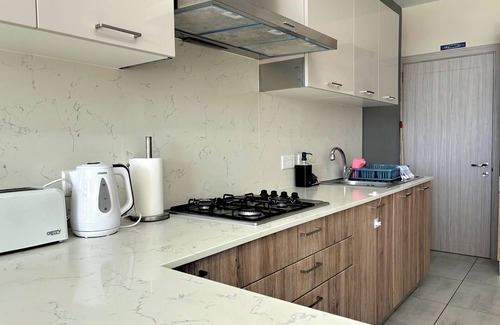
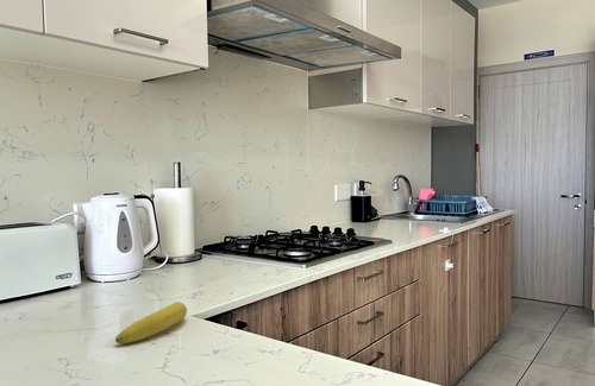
+ fruit [114,300,188,344]
